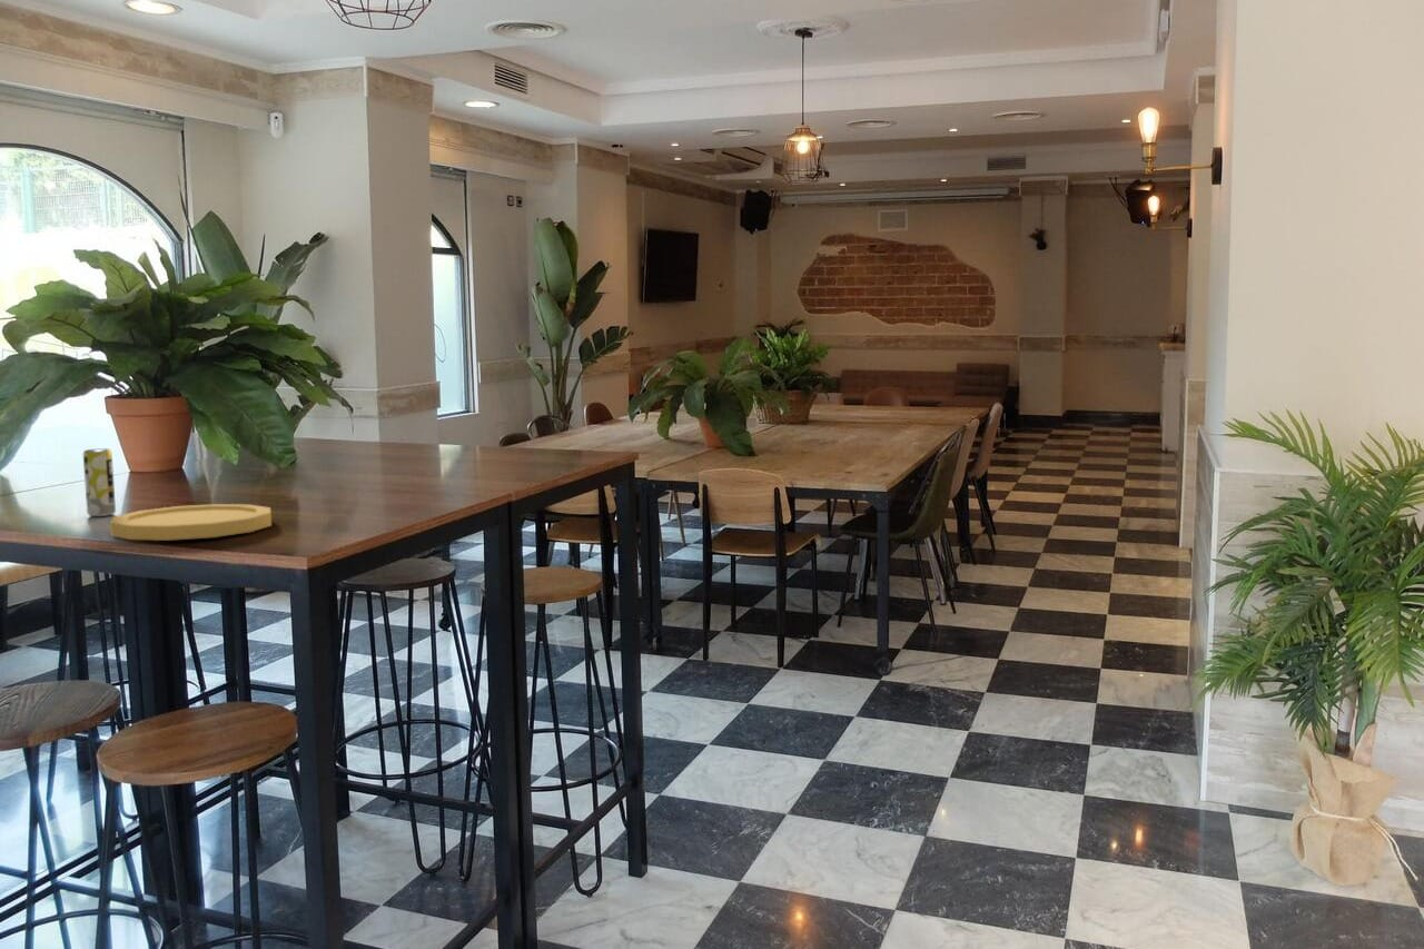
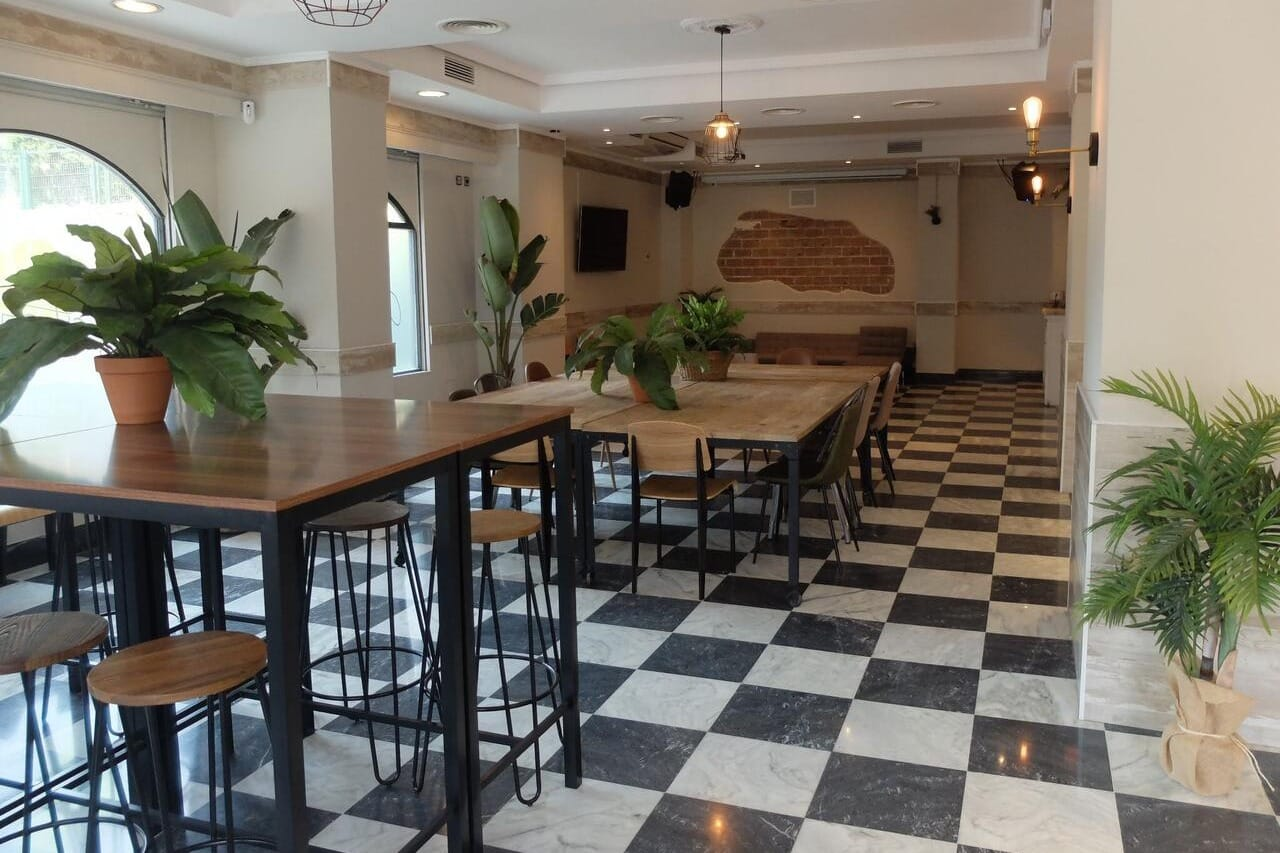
- beverage can [82,447,117,517]
- plate [109,503,273,542]
